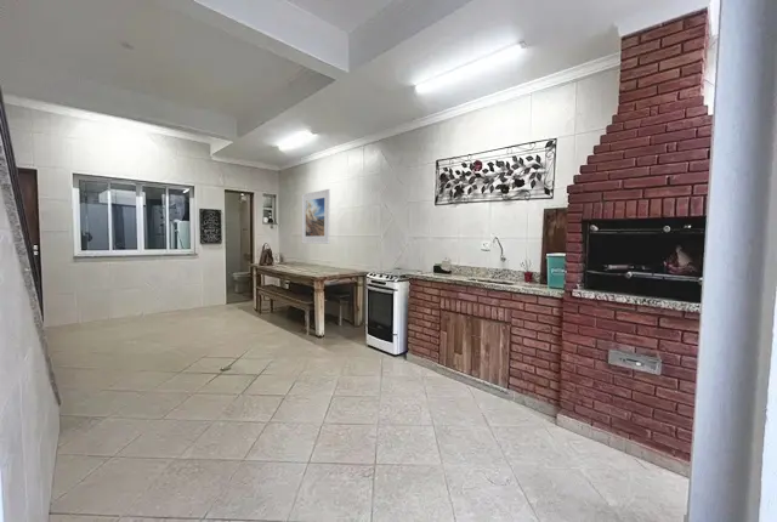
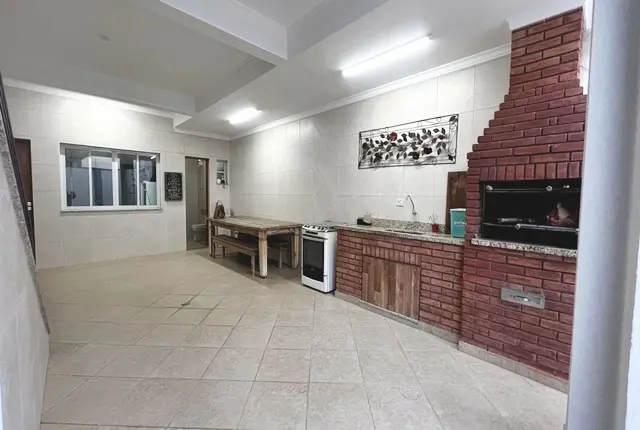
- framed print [301,188,331,245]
